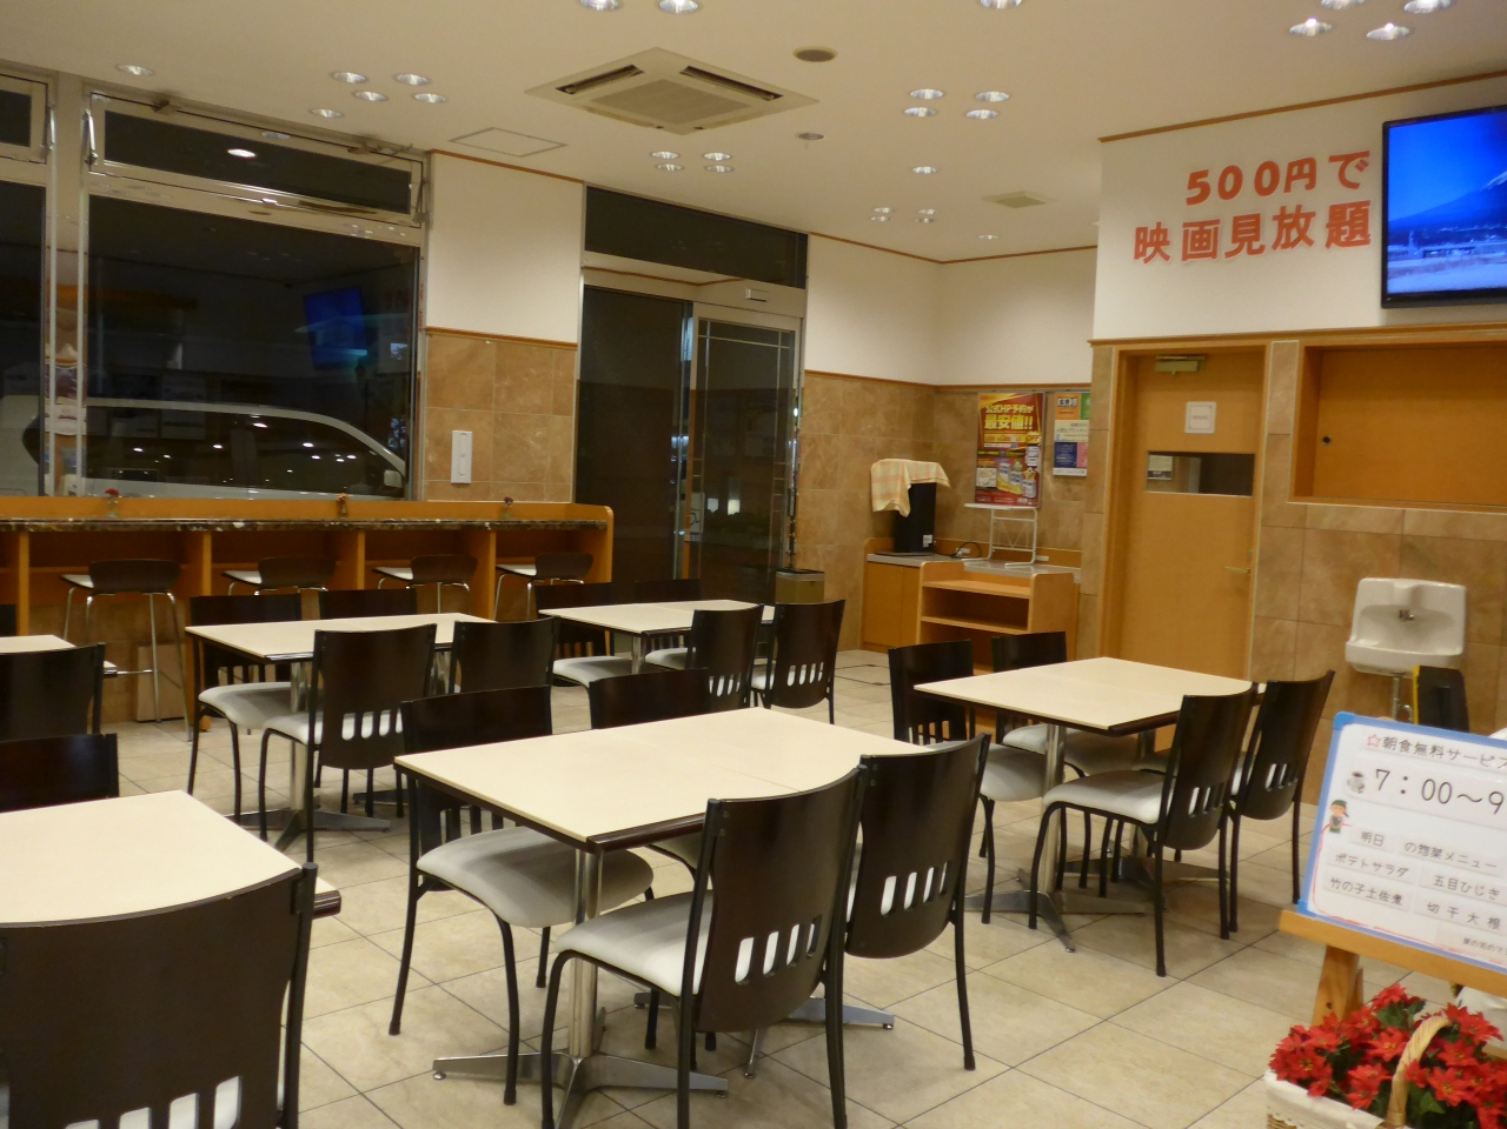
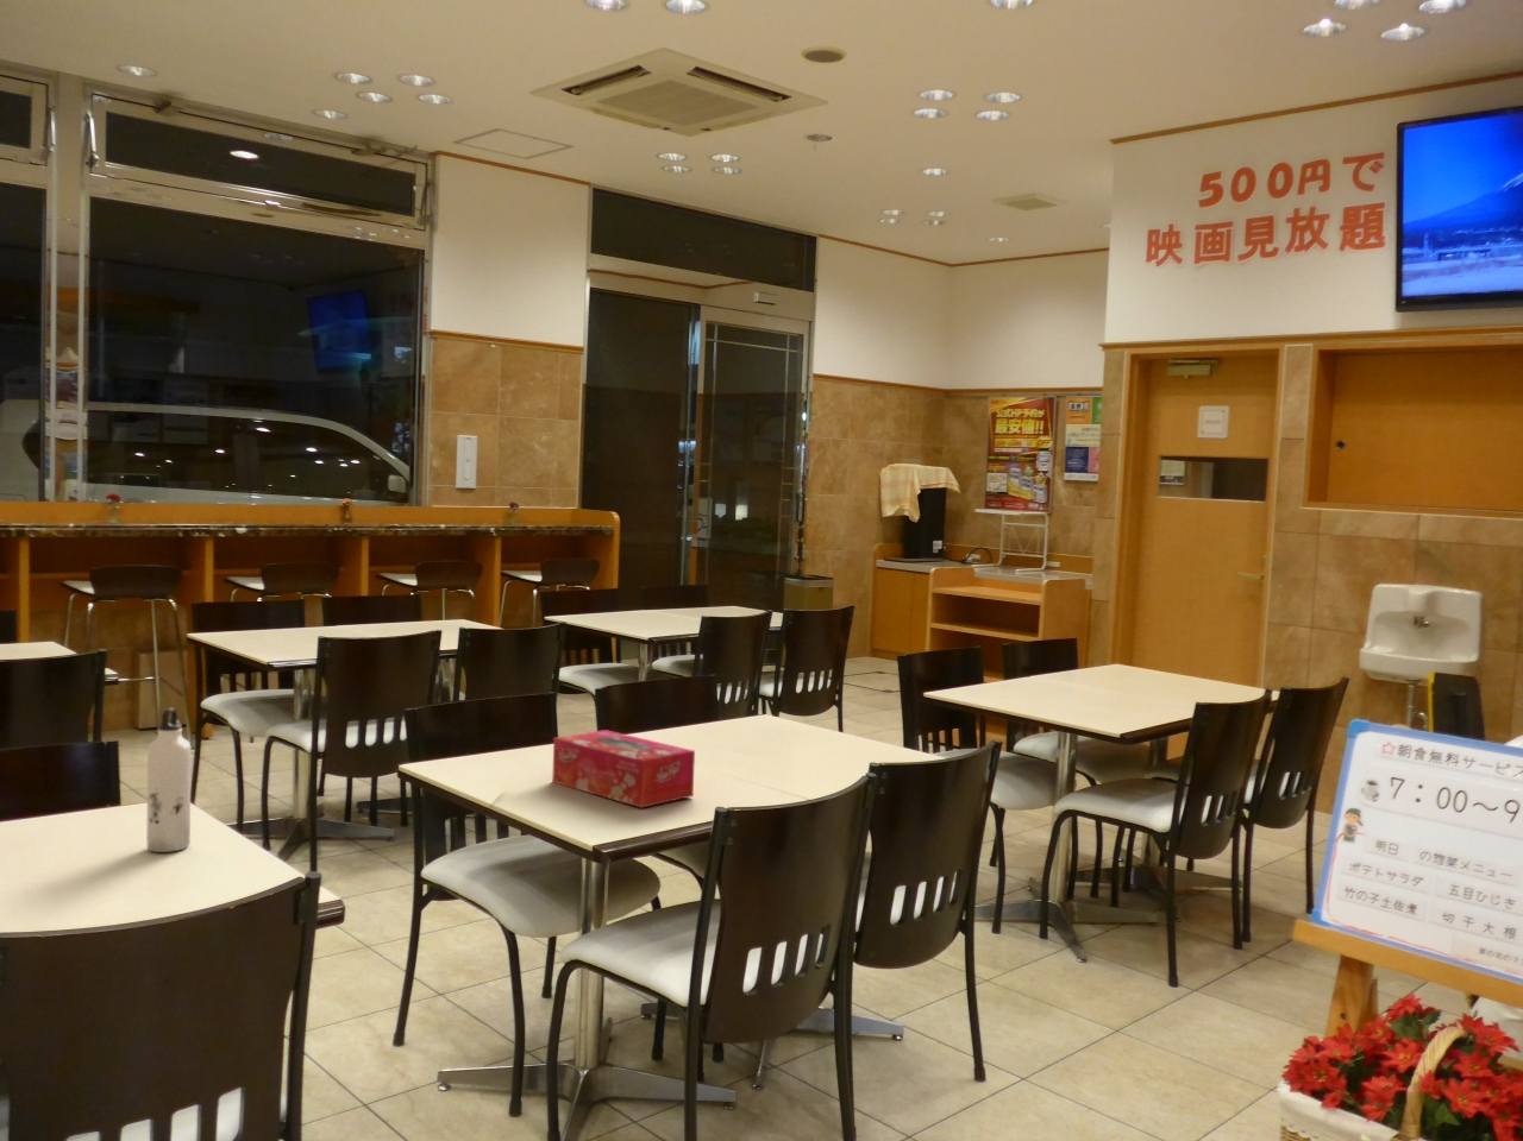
+ water bottle [145,707,193,853]
+ tissue box [550,729,696,809]
